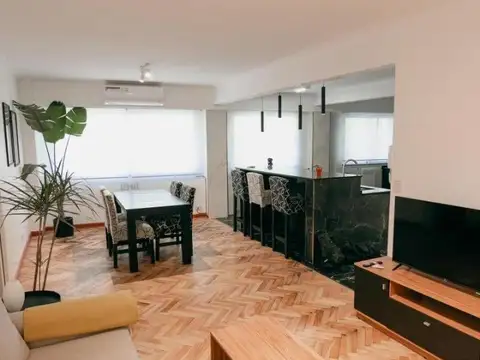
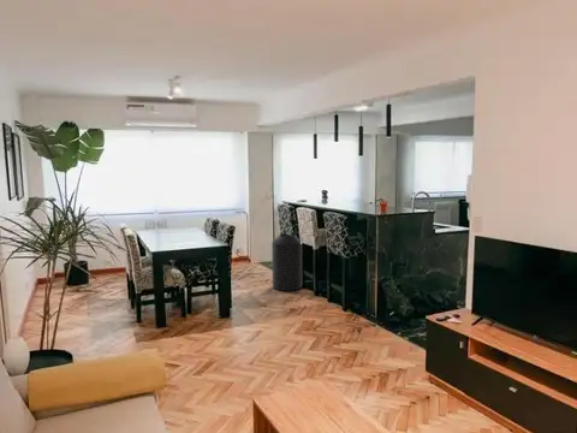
+ trash can [270,232,303,292]
